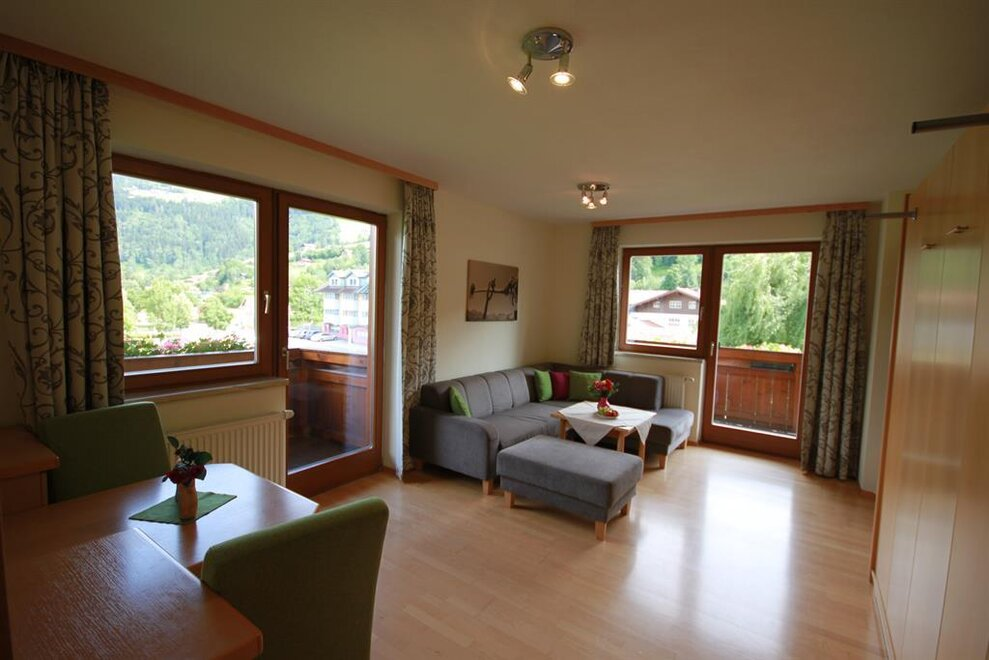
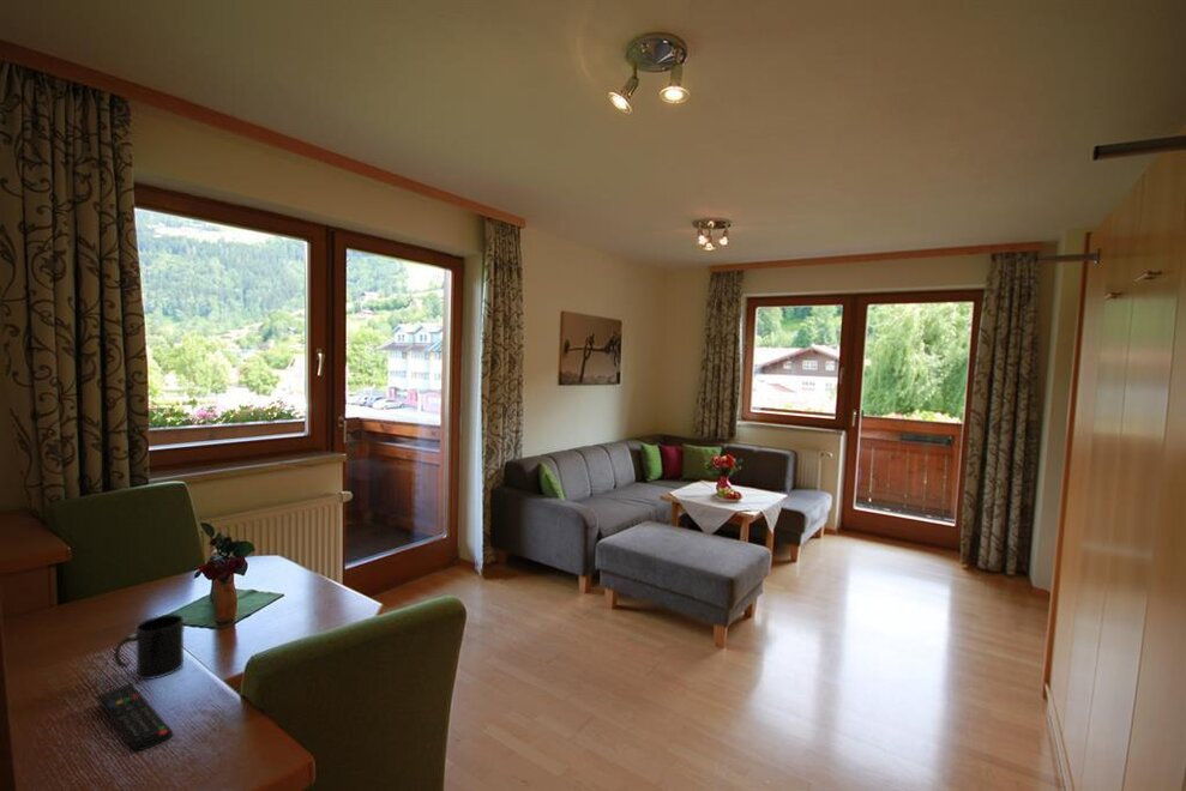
+ remote control [96,683,174,753]
+ mug [113,614,186,681]
